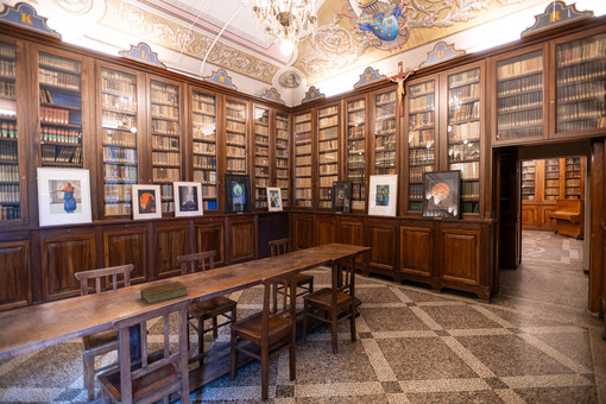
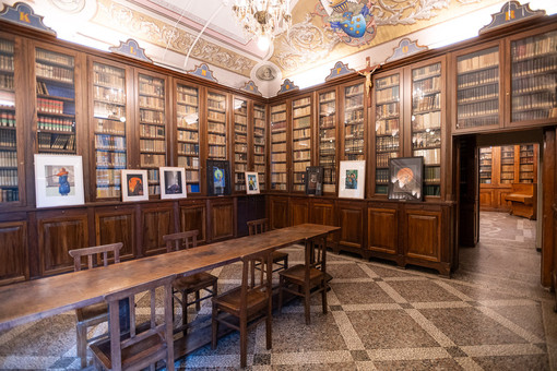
- book [139,280,189,305]
